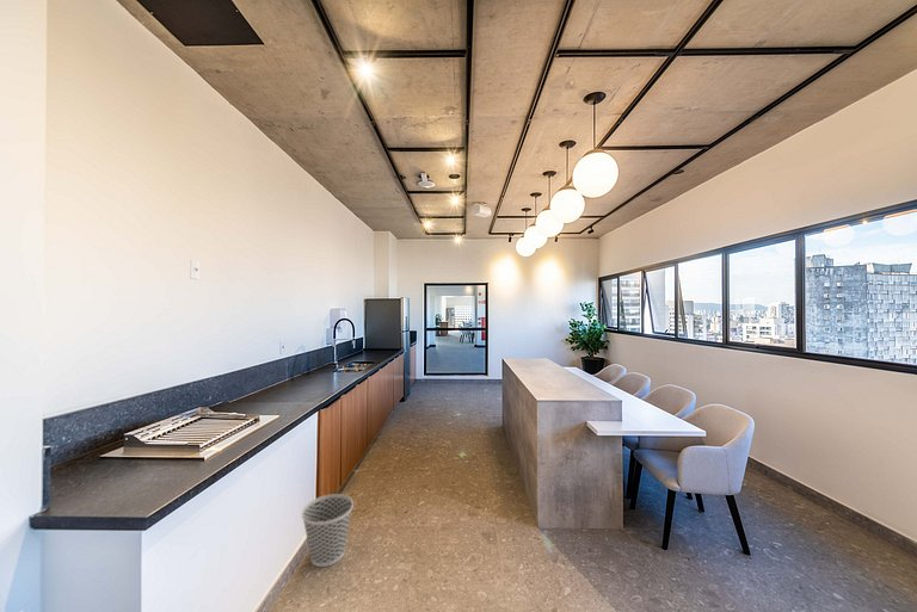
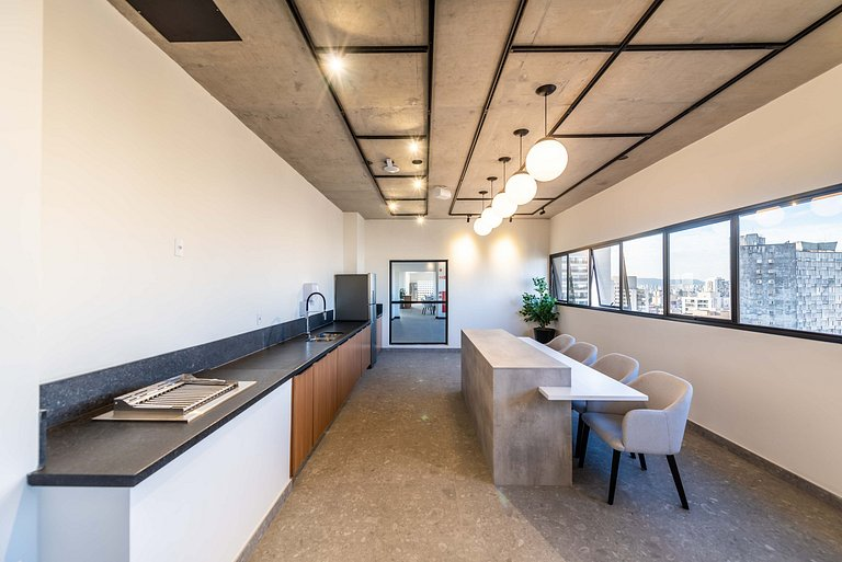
- wastebasket [301,493,355,568]
